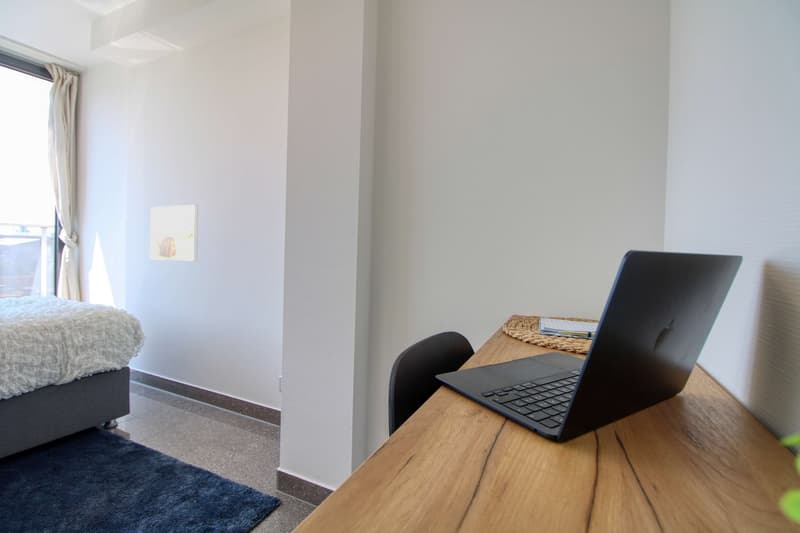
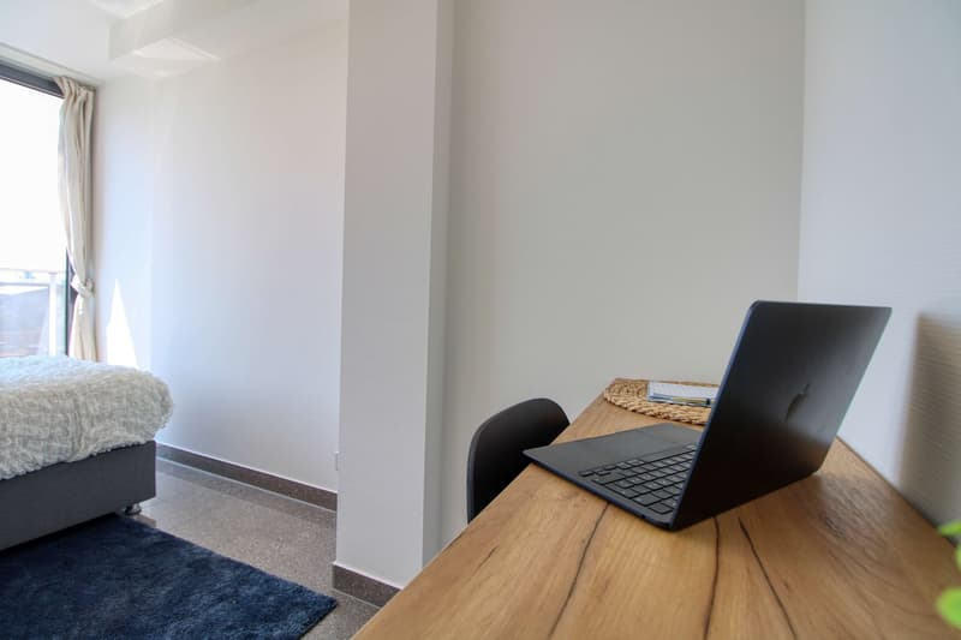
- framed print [149,204,199,262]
